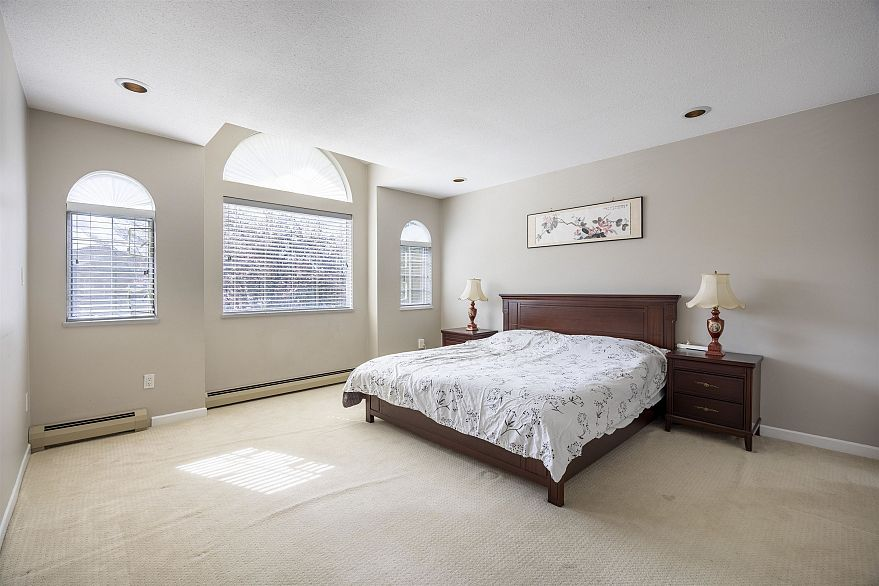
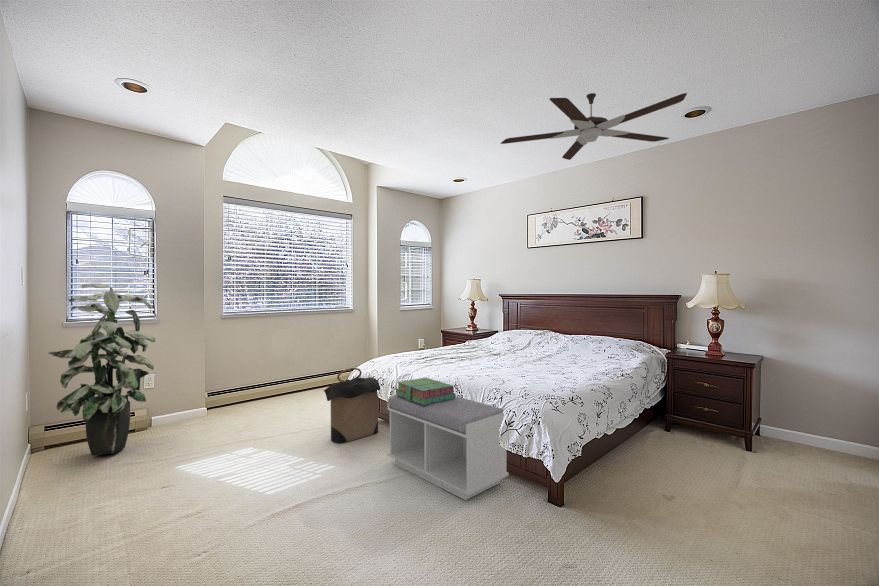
+ stack of books [394,377,457,405]
+ indoor plant [47,282,156,456]
+ laundry hamper [323,367,381,444]
+ ceiling fan [499,92,688,161]
+ bench [386,395,510,501]
